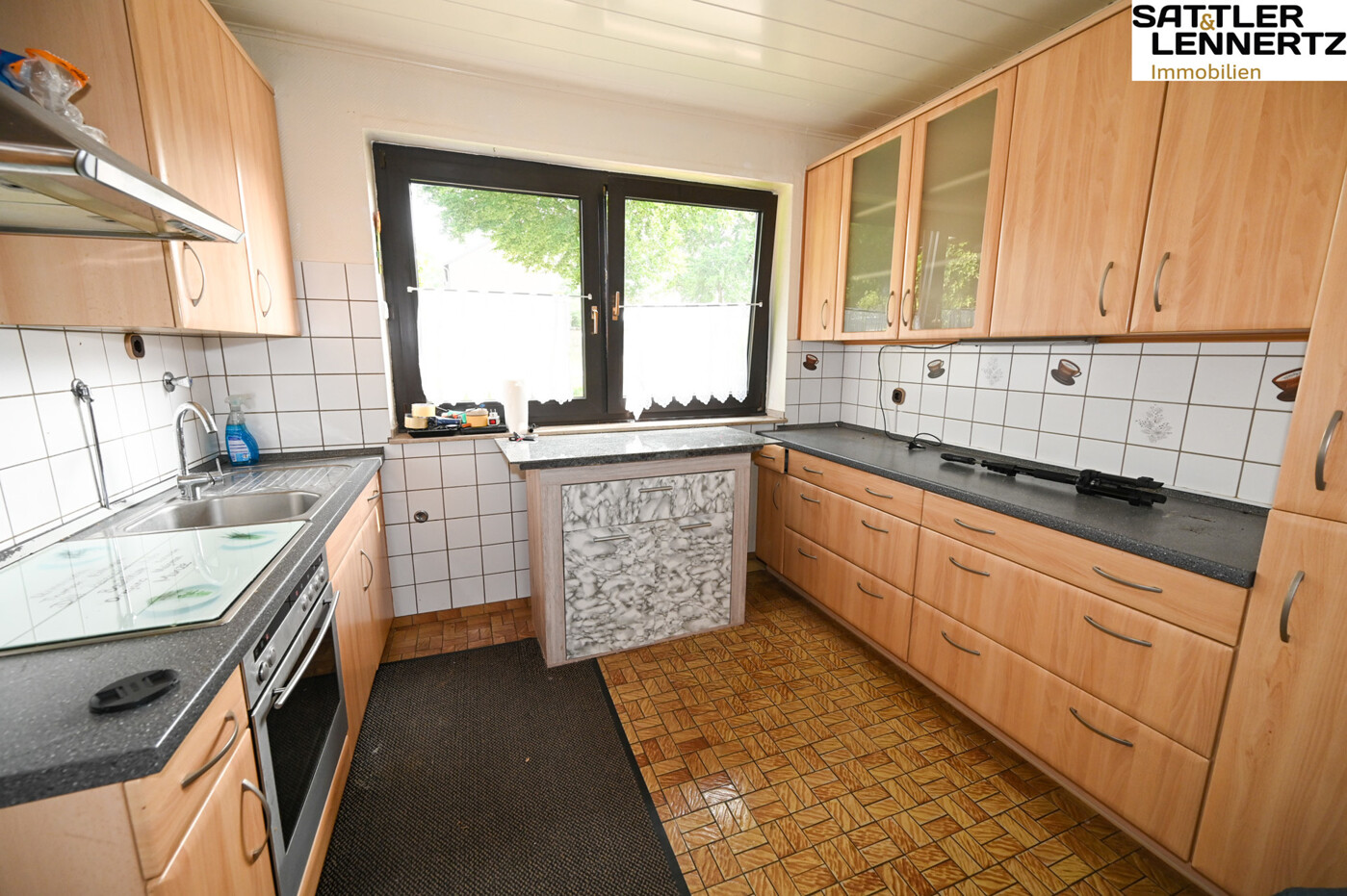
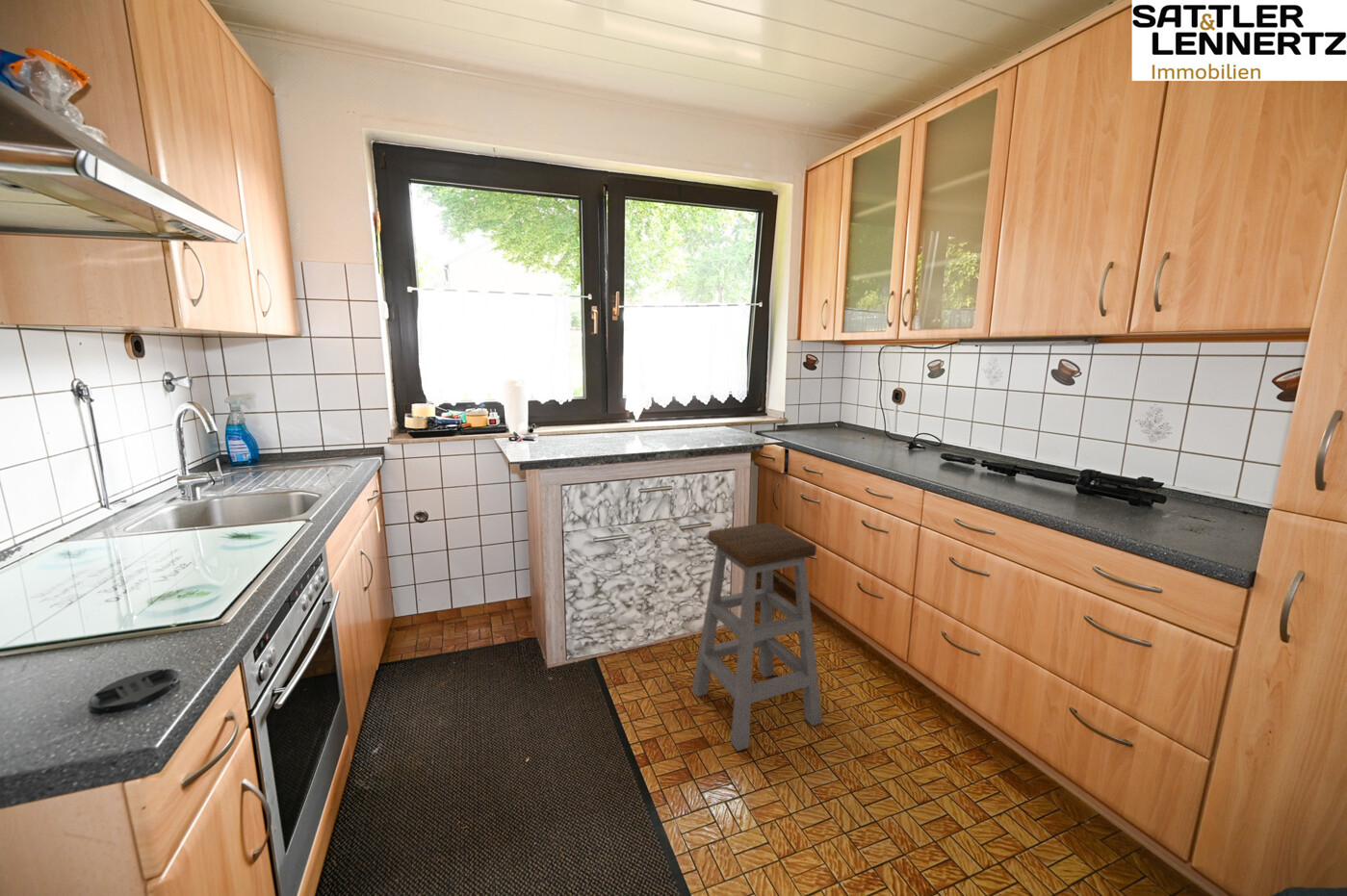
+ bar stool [691,522,824,752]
